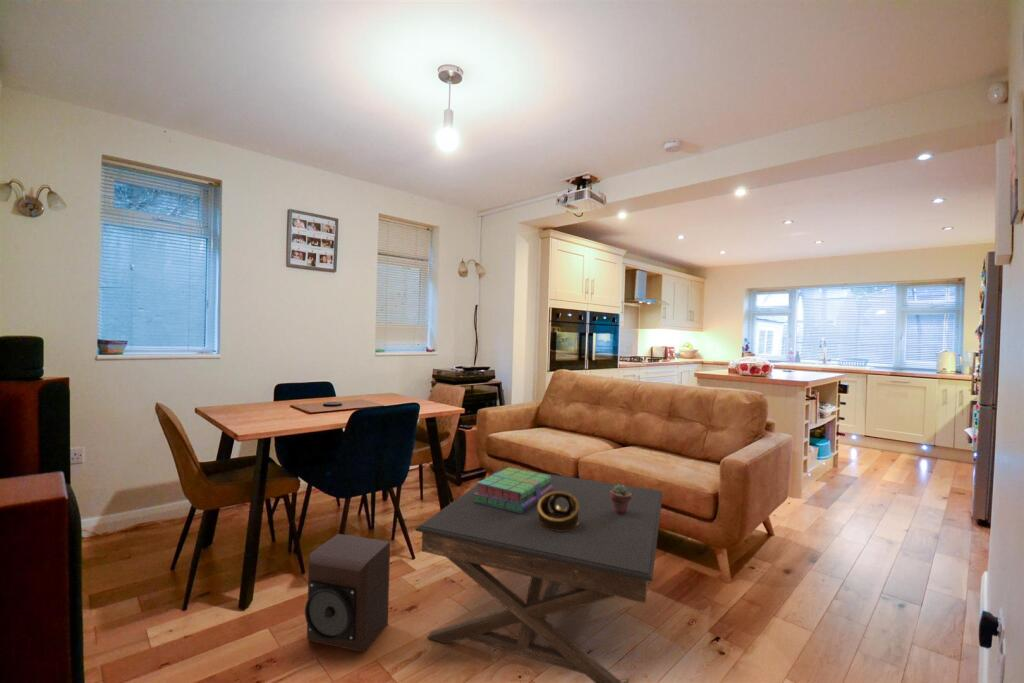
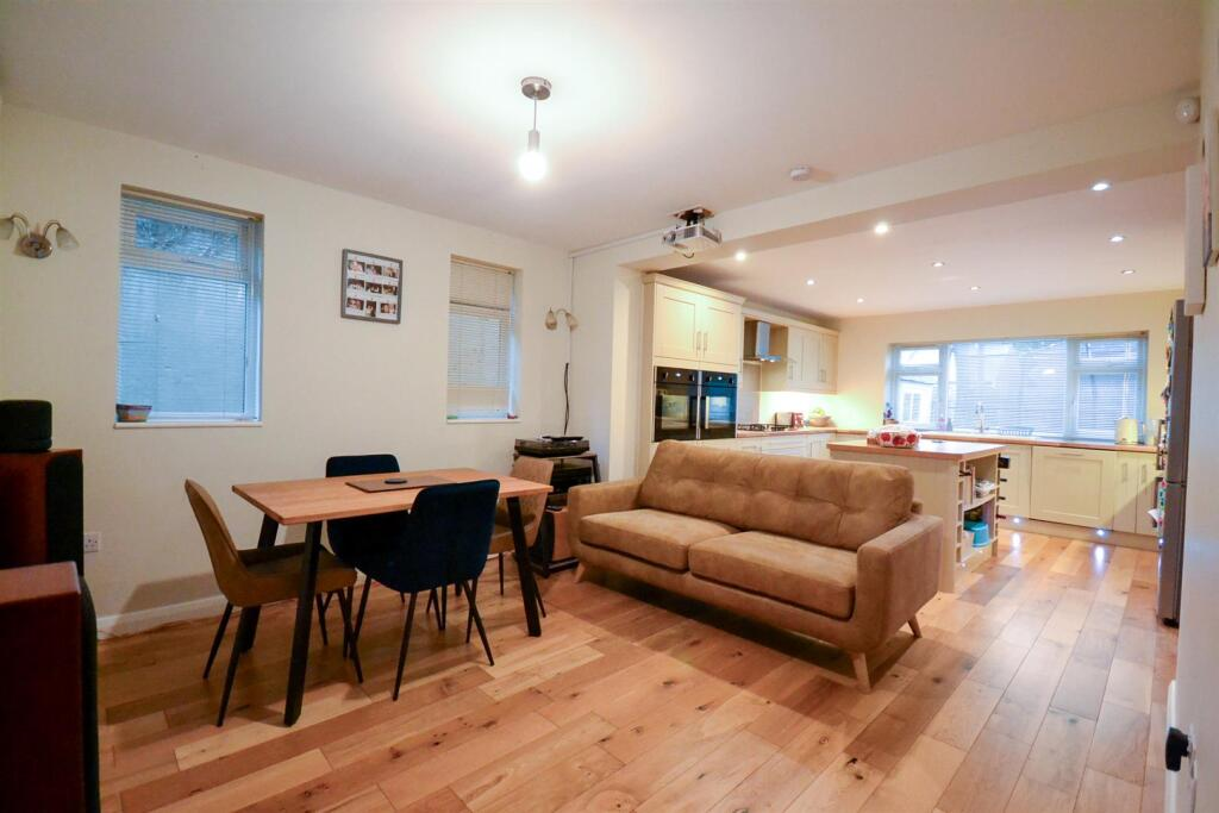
- coffee table [414,466,664,683]
- potted succulent [610,483,632,514]
- stack of books [473,466,553,513]
- speaker [304,533,391,653]
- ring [538,491,579,531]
